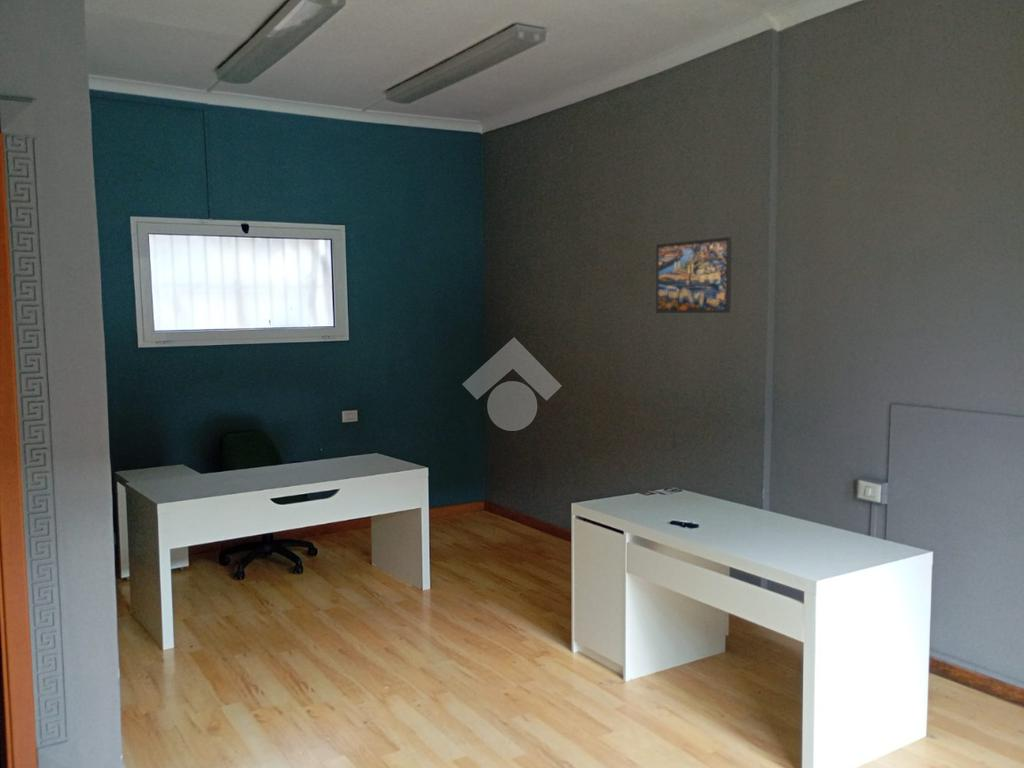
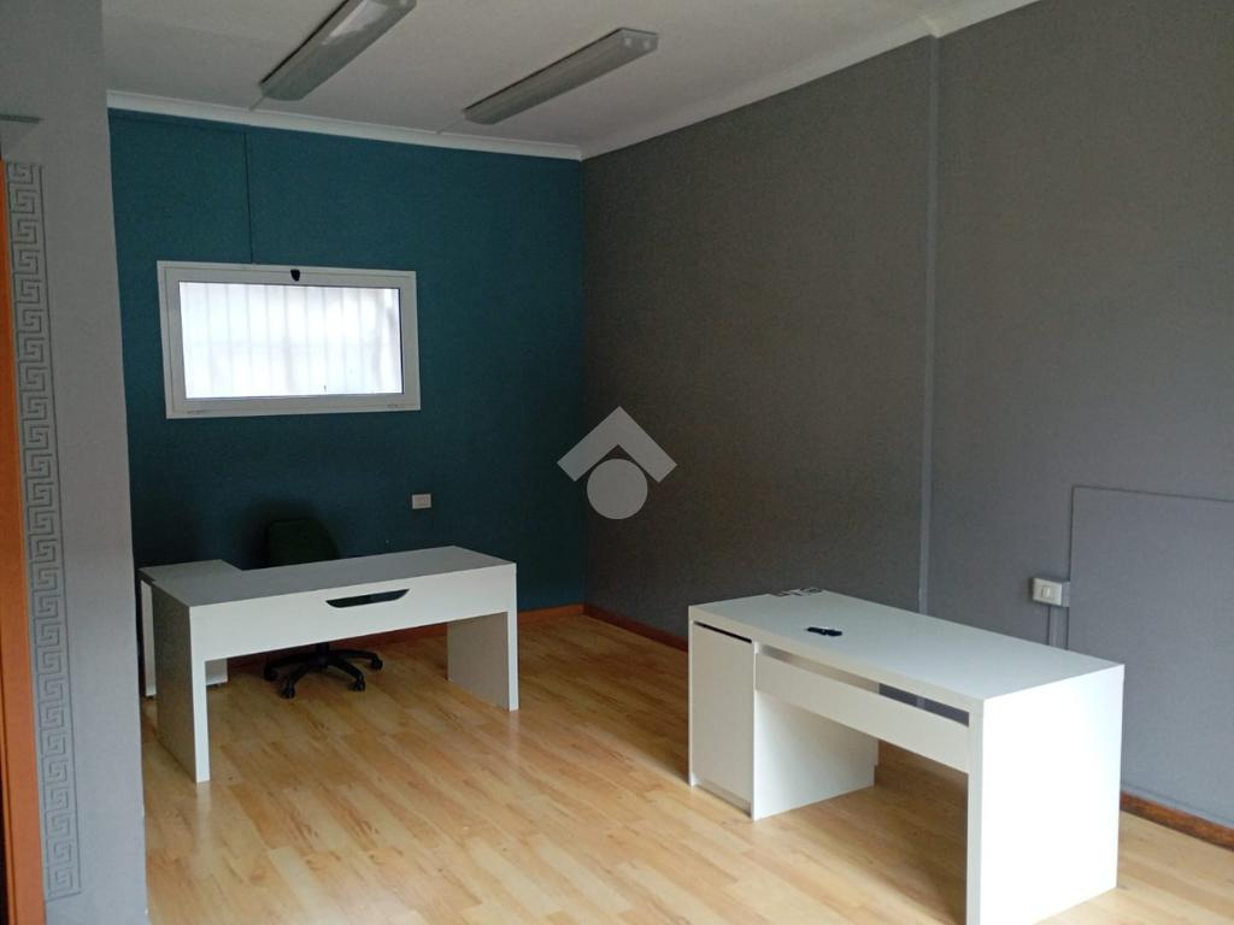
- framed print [655,236,733,314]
